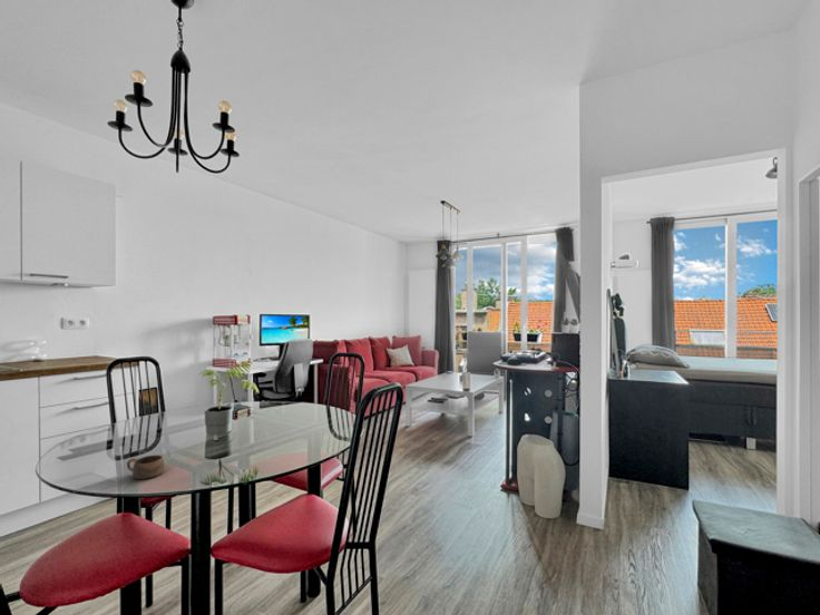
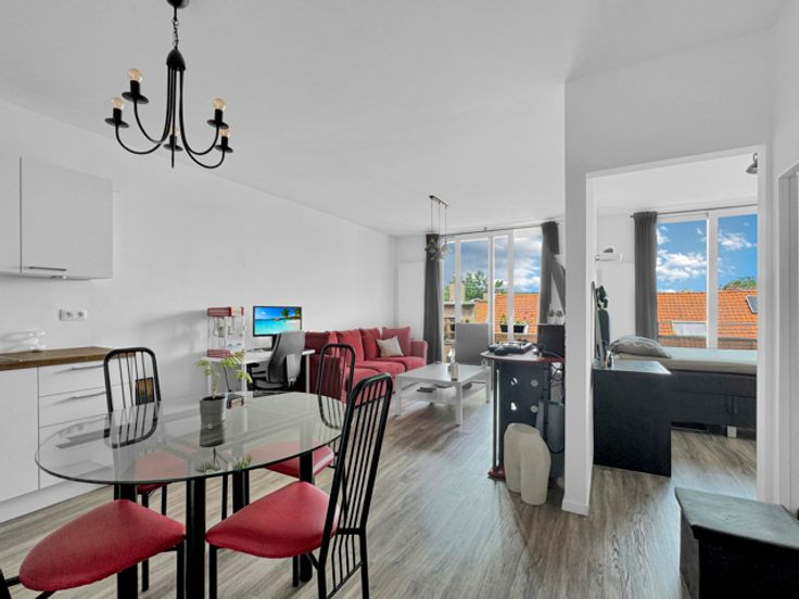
- cup [126,455,166,480]
